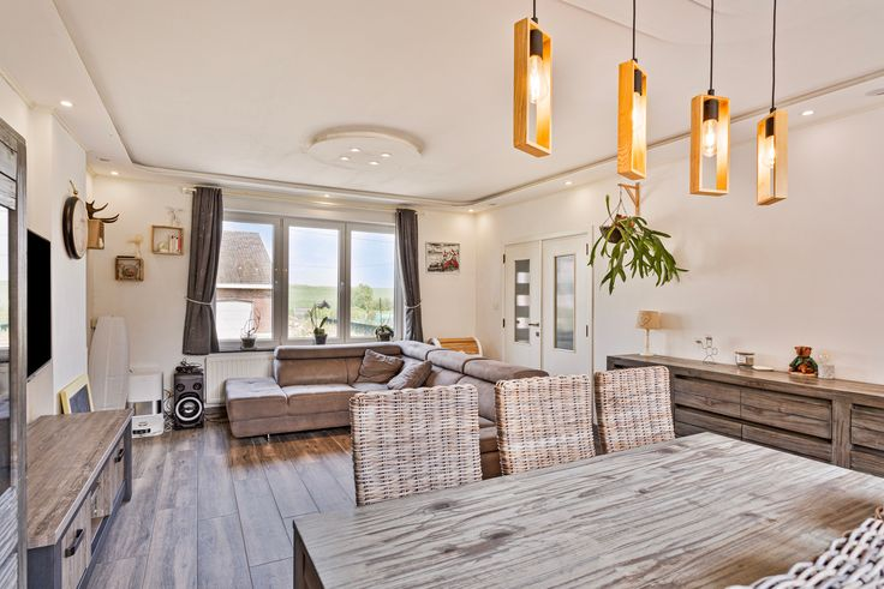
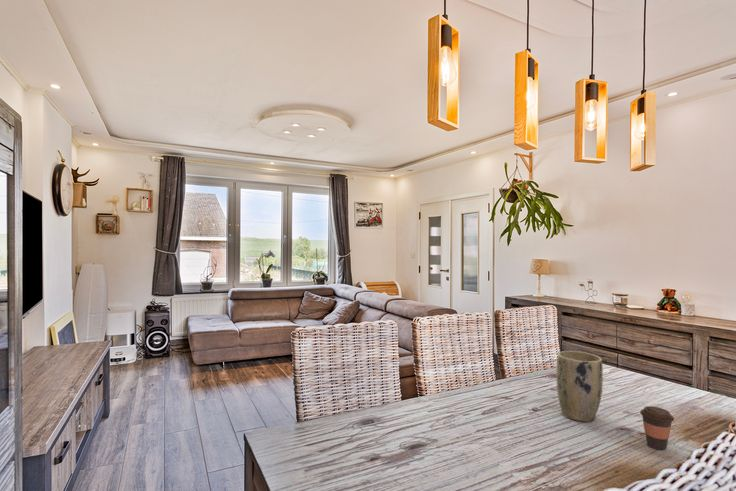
+ coffee cup [639,405,675,451]
+ plant pot [555,350,604,423]
